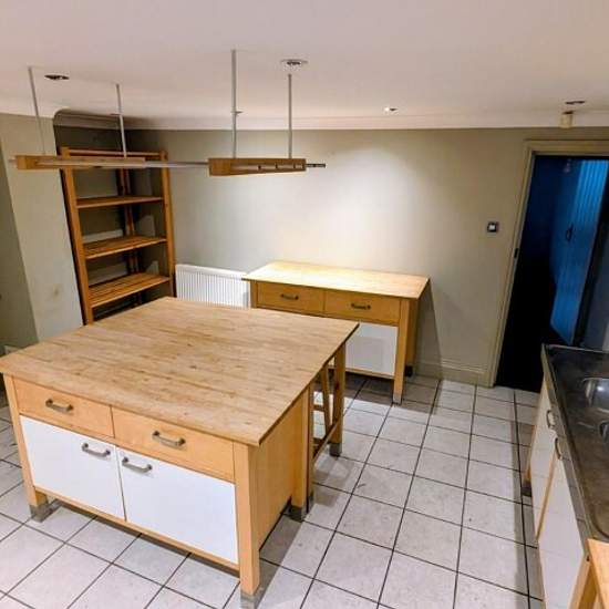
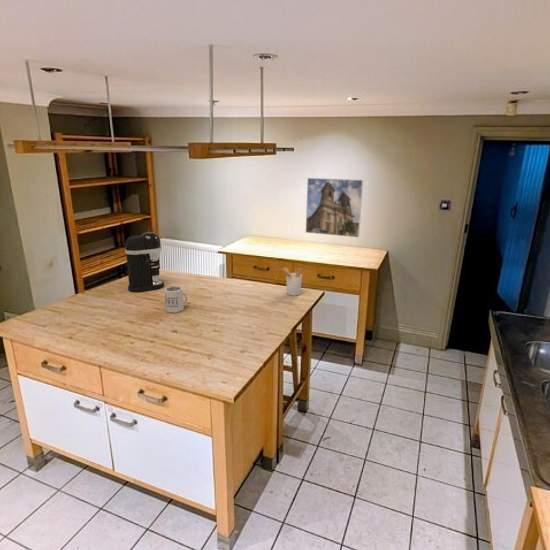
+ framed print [305,177,364,238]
+ utensil holder [281,267,304,297]
+ mug [163,286,189,314]
+ coffee maker [124,231,165,293]
